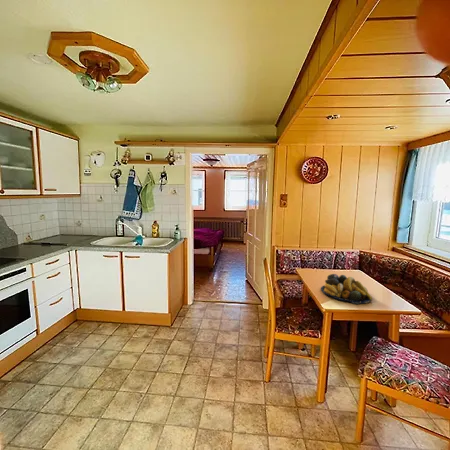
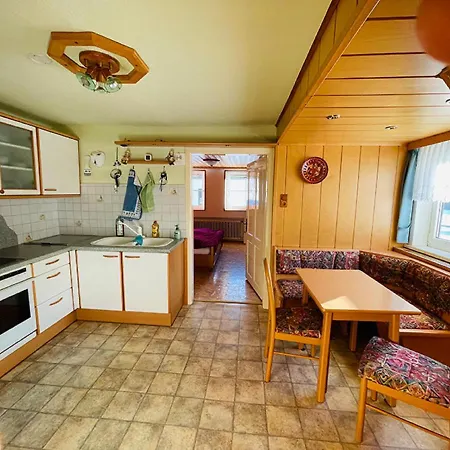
- fruit bowl [320,273,373,305]
